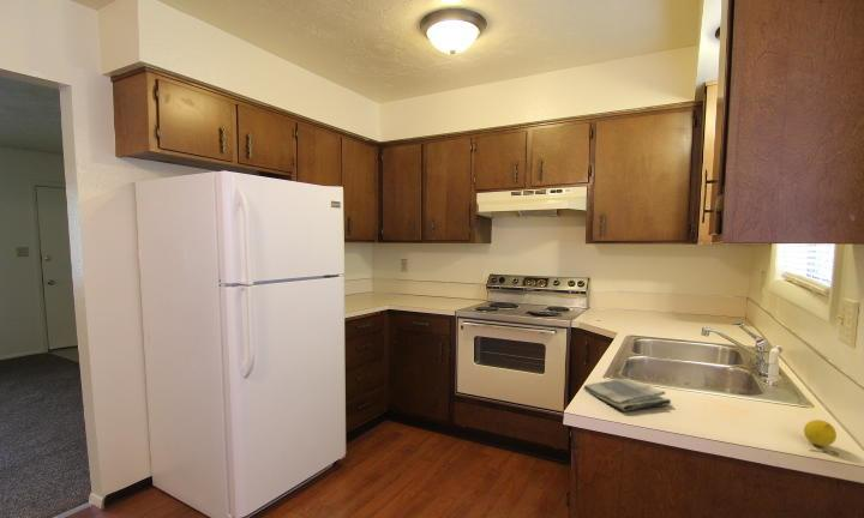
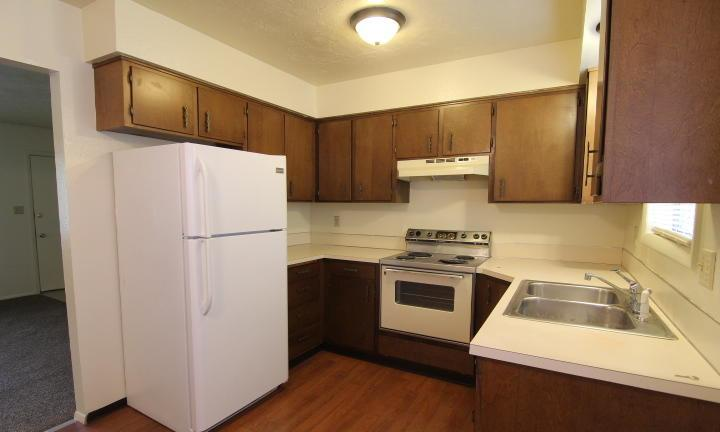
- fruit [803,418,838,447]
- dish towel [582,378,672,412]
